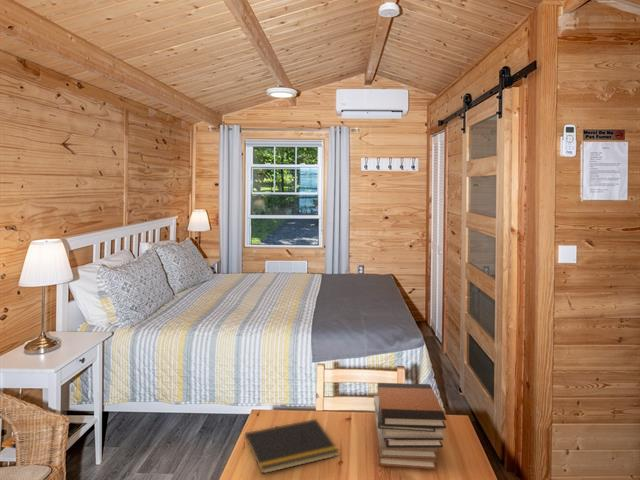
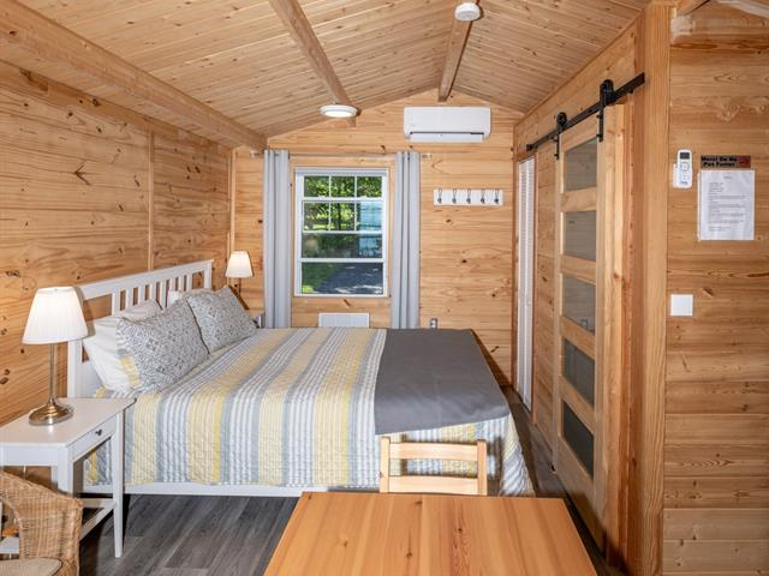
- book stack [373,382,447,470]
- notepad [242,418,341,475]
